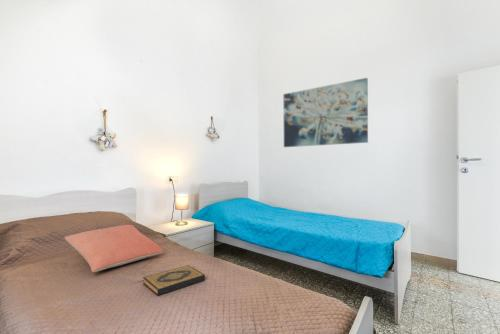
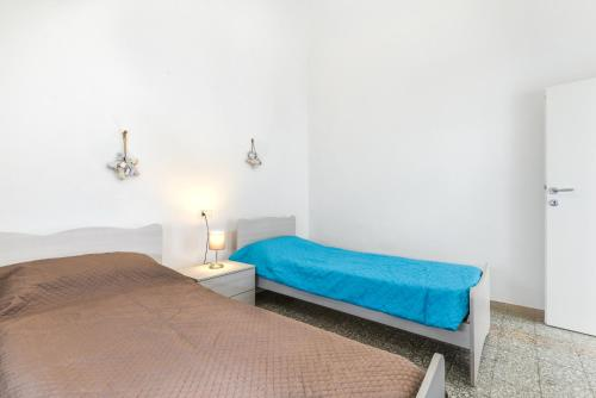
- hardback book [142,264,206,297]
- pillow [63,224,165,273]
- wall art [283,77,369,148]
